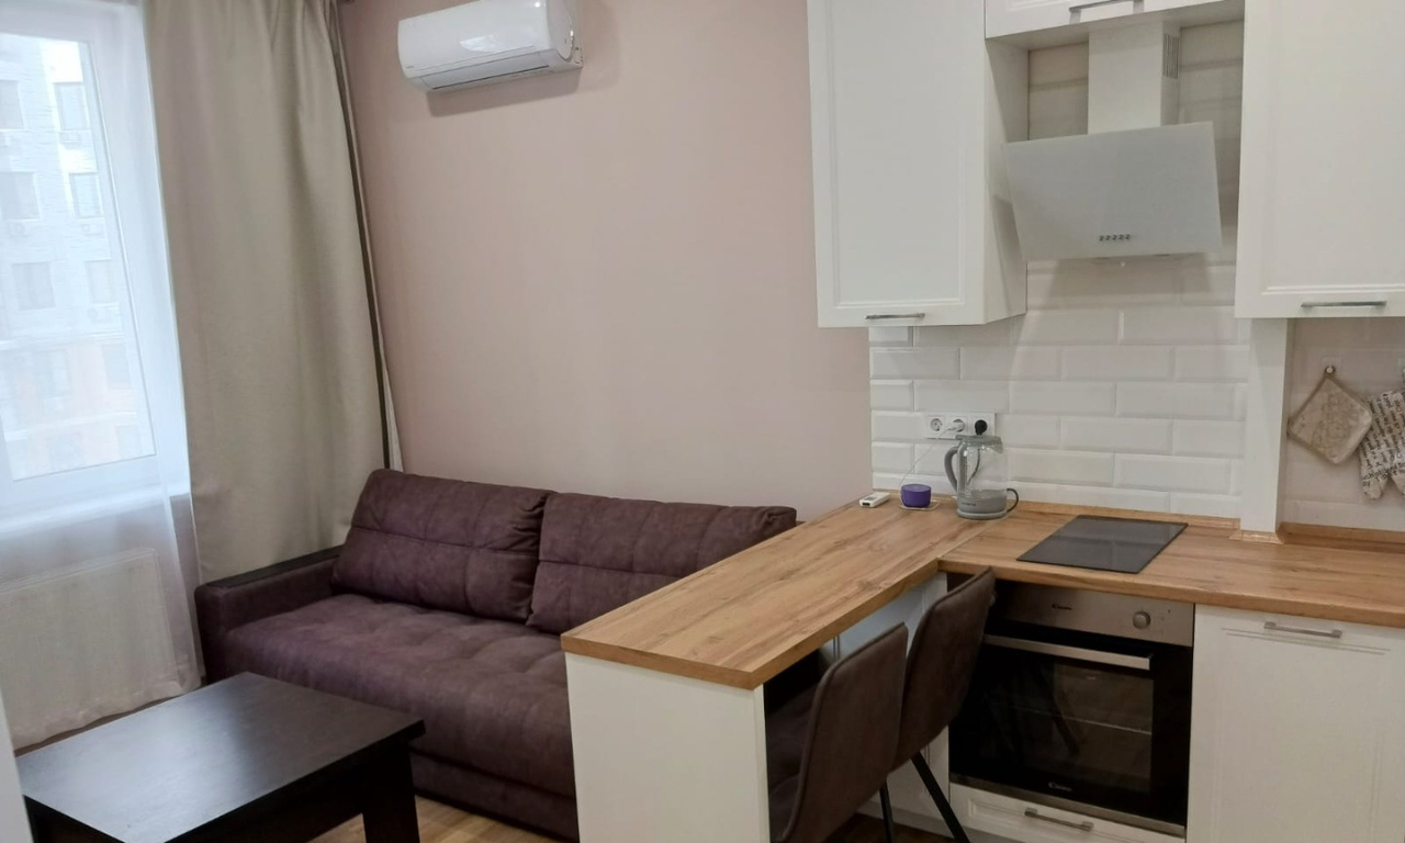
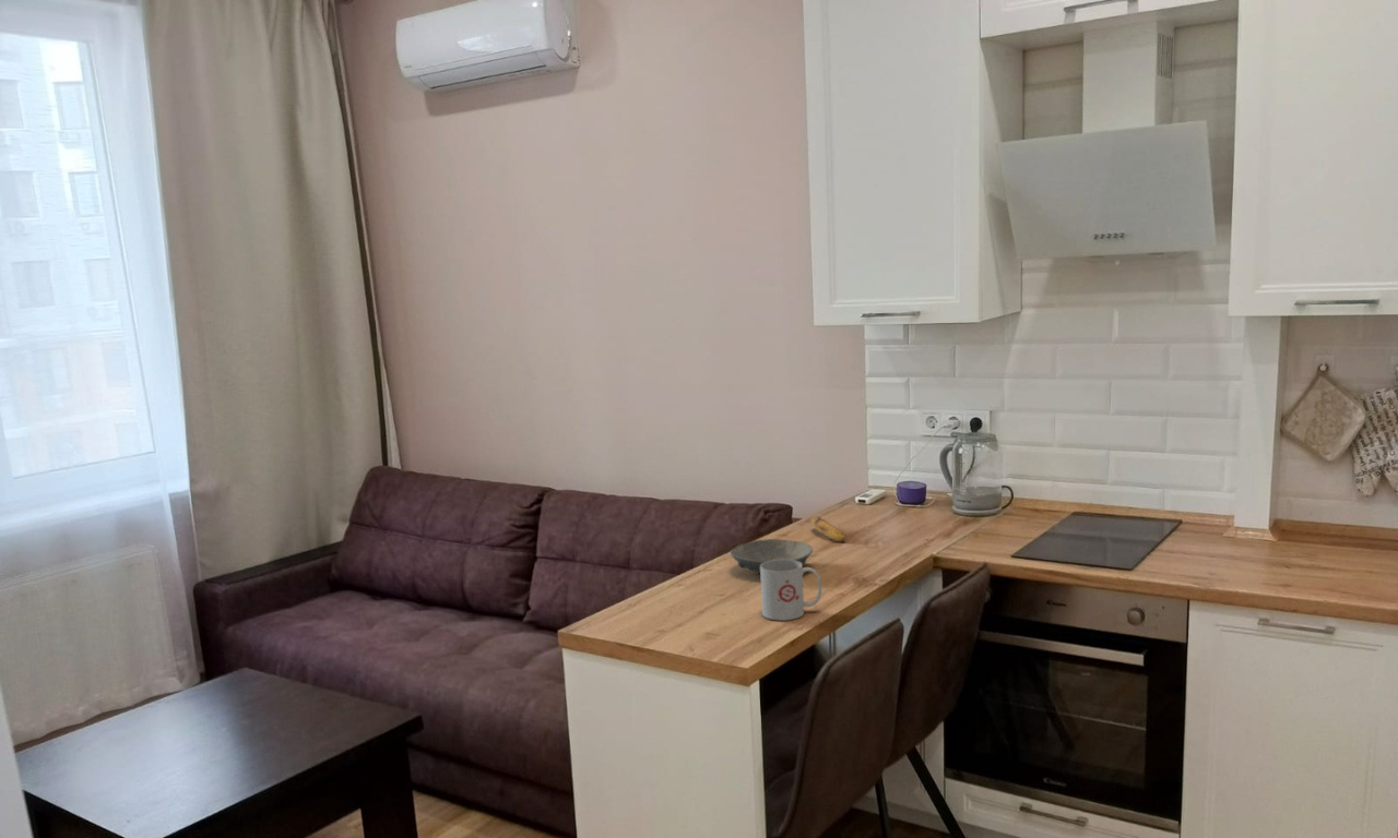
+ banana [810,516,846,543]
+ mug [759,560,822,622]
+ bowl [730,538,814,573]
